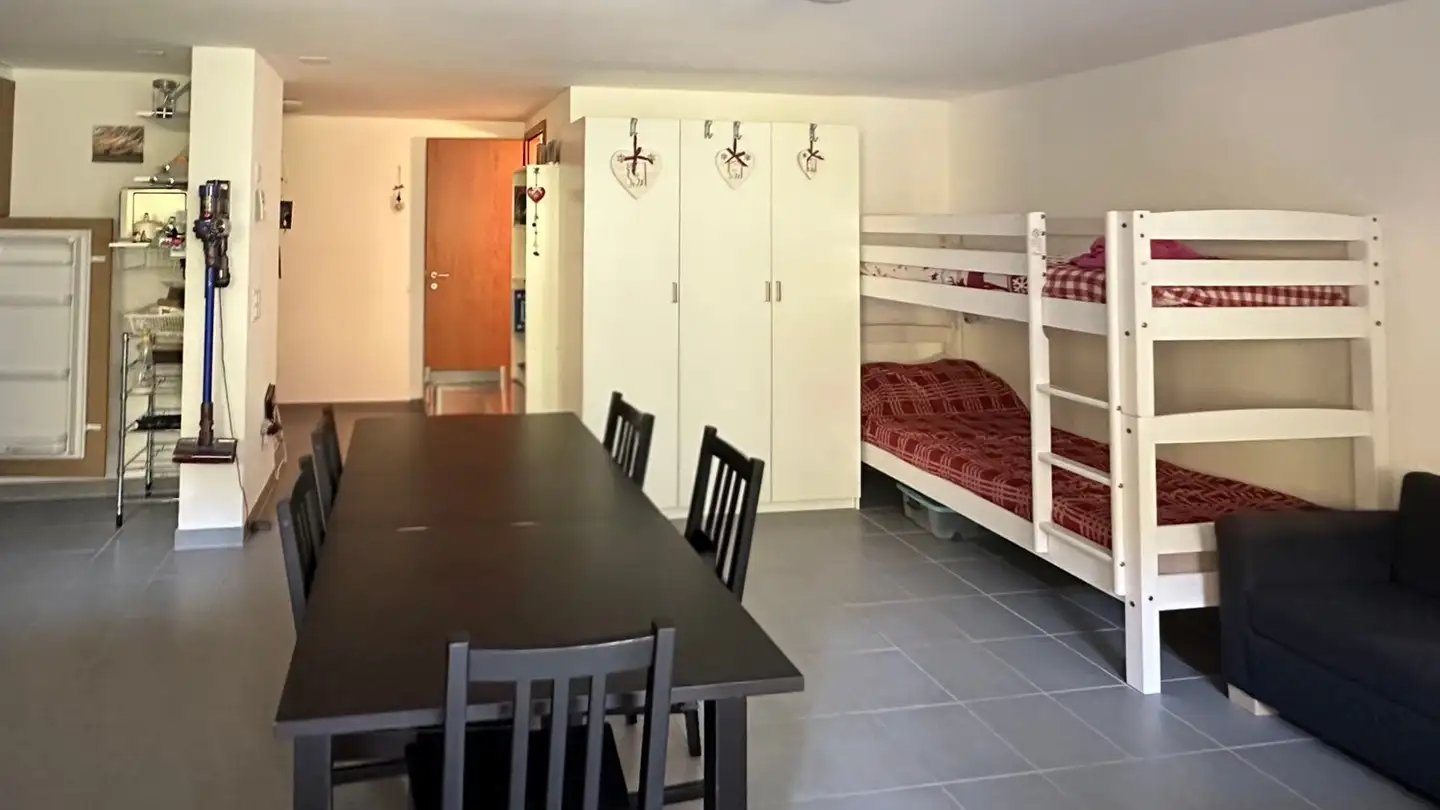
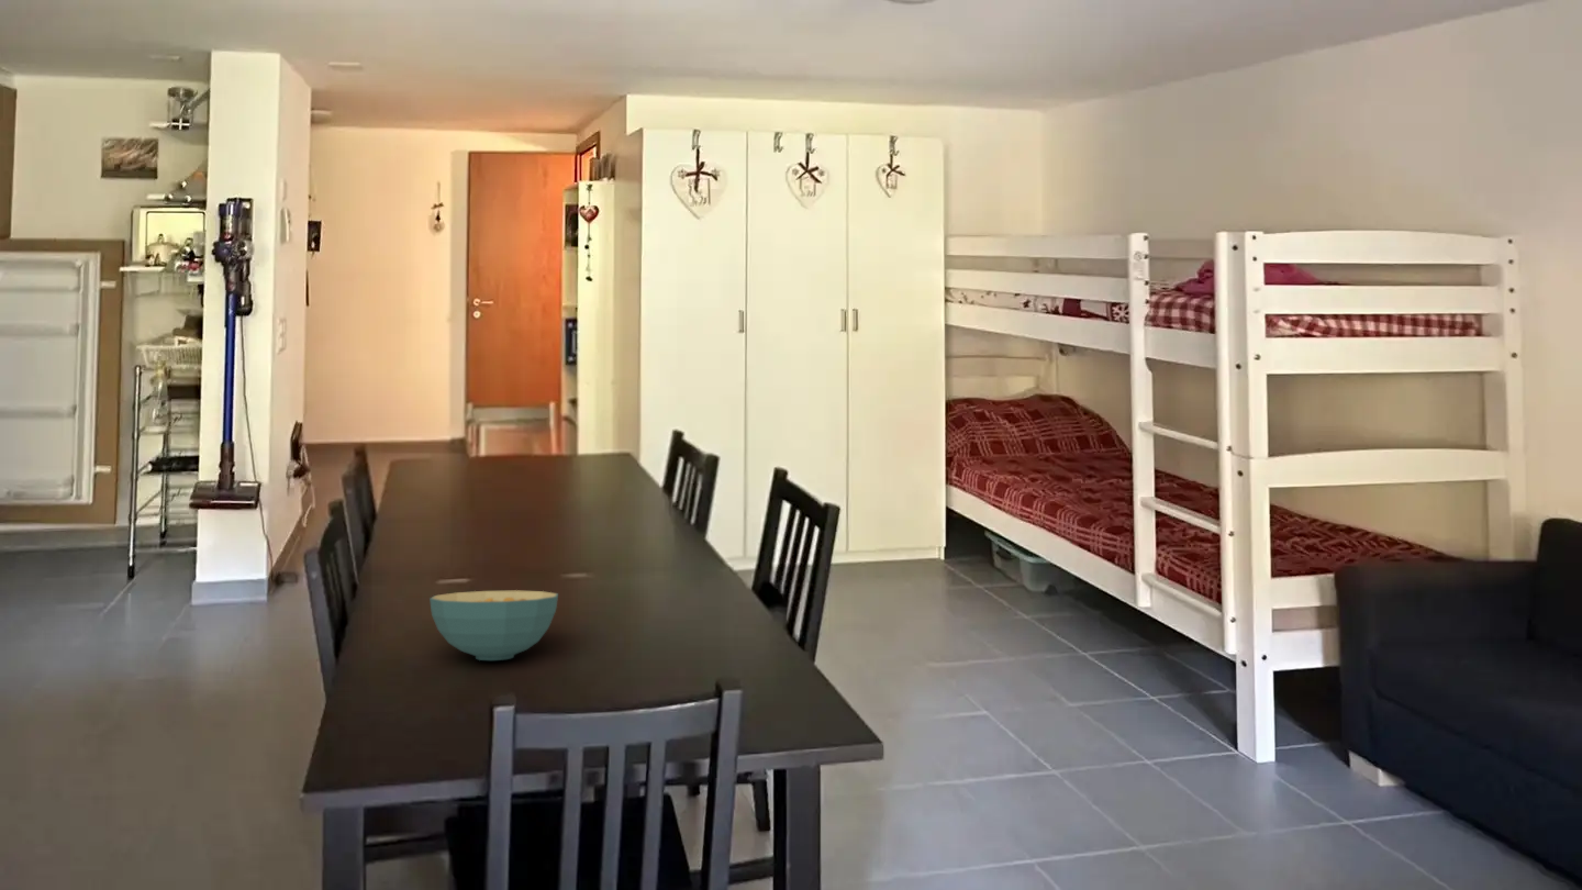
+ cereal bowl [428,589,559,661]
